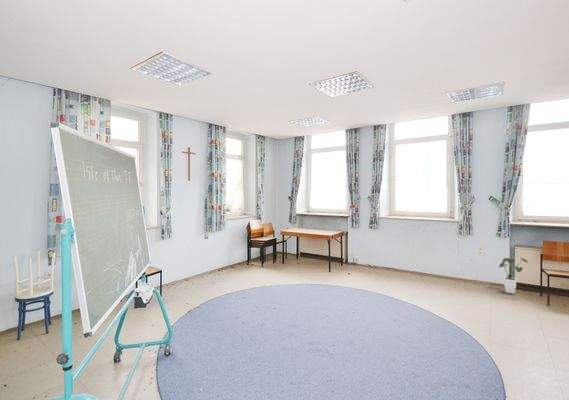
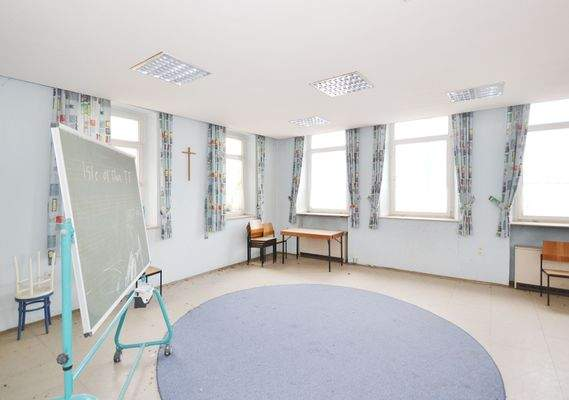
- house plant [498,257,529,295]
